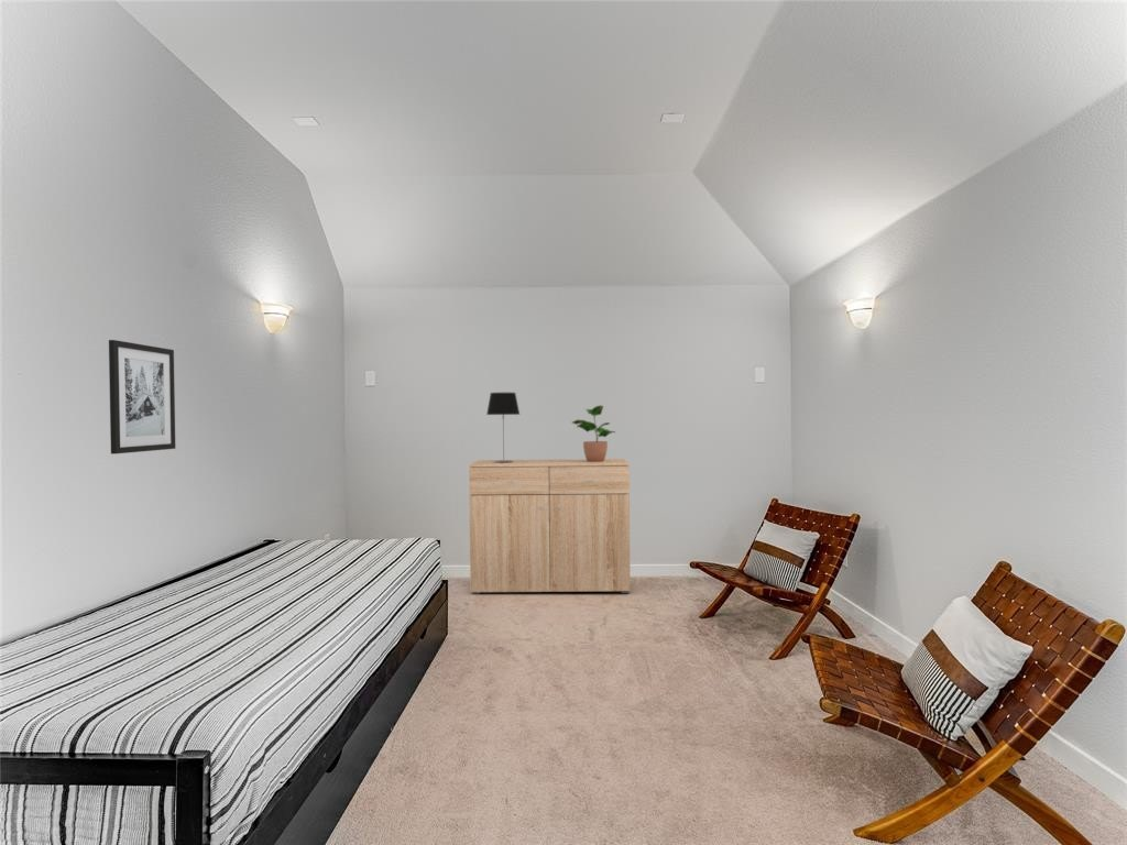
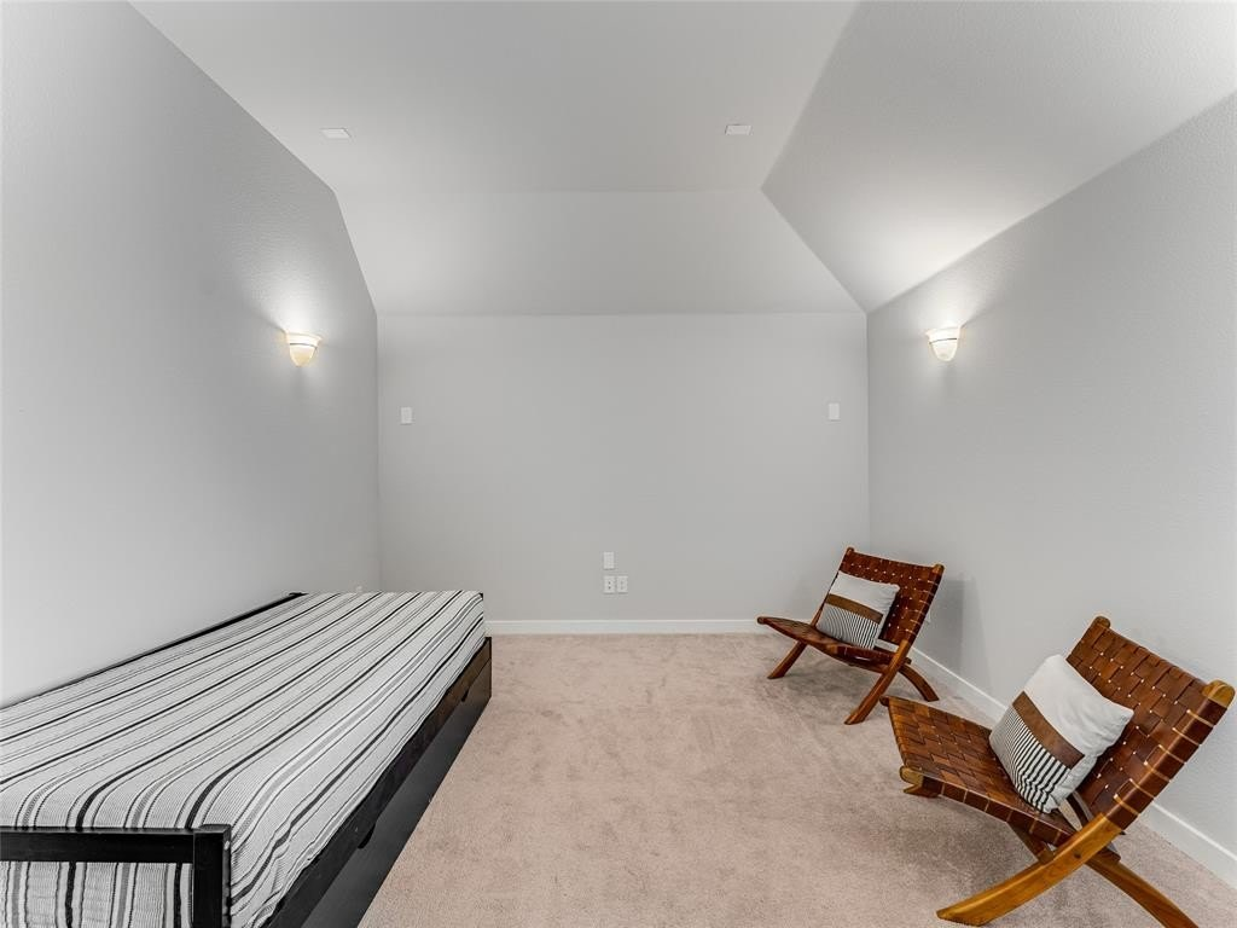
- wall art [108,339,176,456]
- potted plant [571,405,616,462]
- dresser [468,458,632,595]
- table lamp [485,392,521,463]
